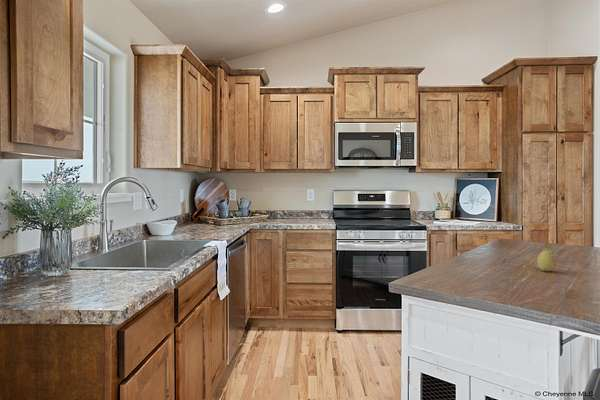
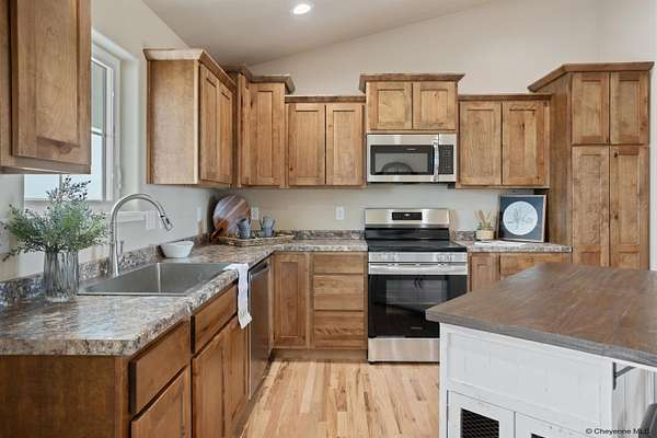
- fruit [536,242,557,272]
